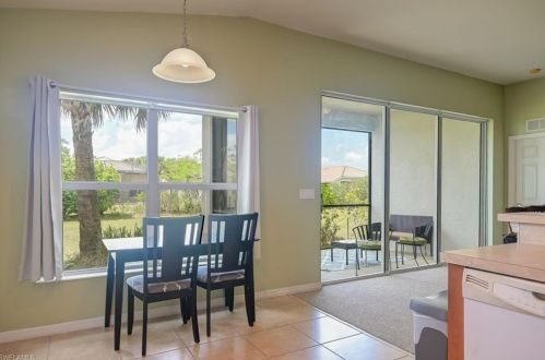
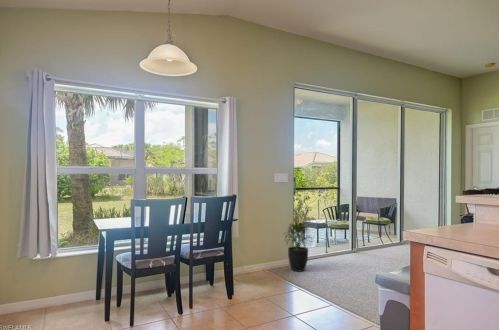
+ potted plant [283,220,316,273]
